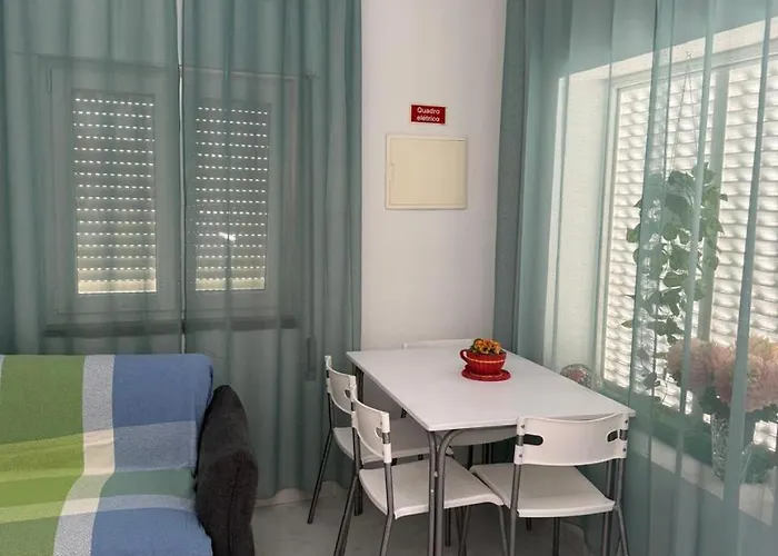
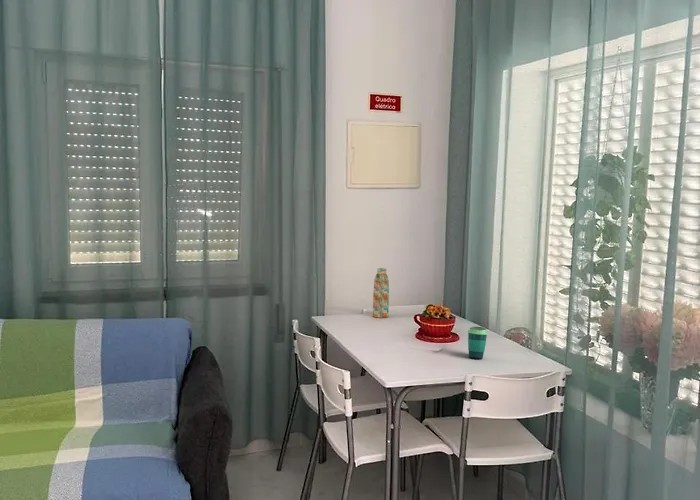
+ cup [467,326,489,360]
+ water bottle [372,267,390,319]
